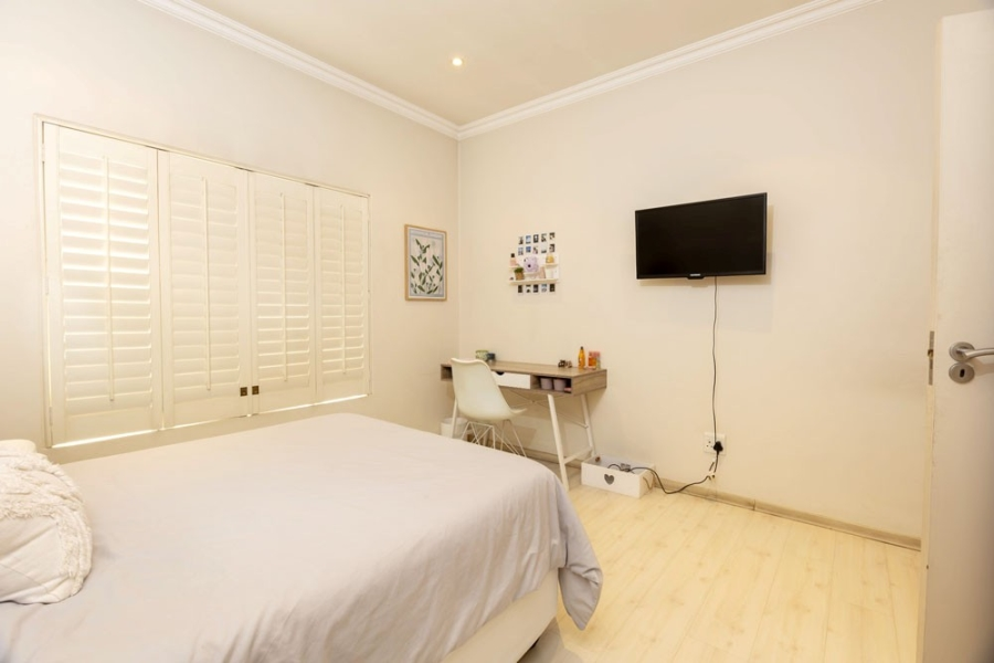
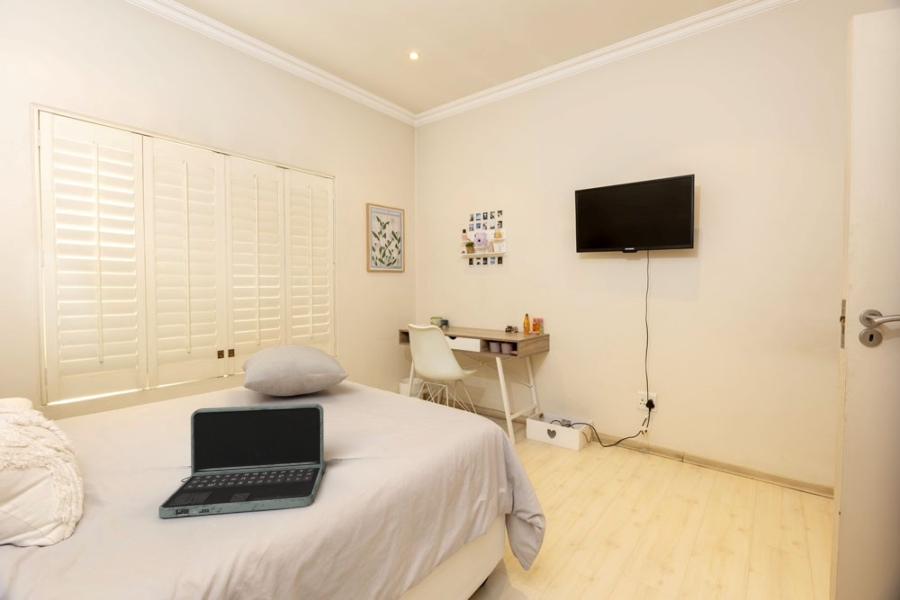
+ laptop [158,402,327,519]
+ pillow [241,343,350,397]
